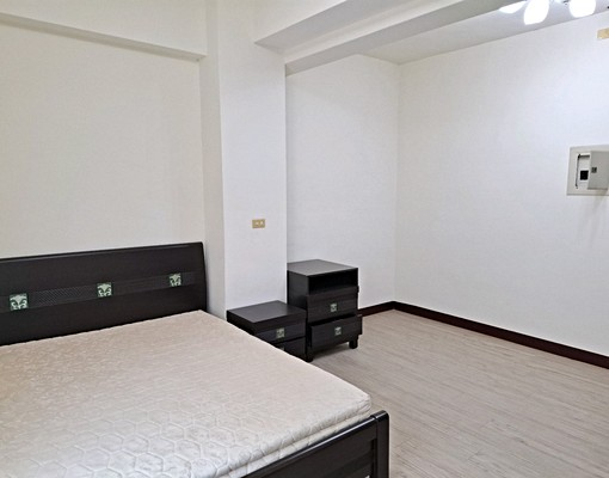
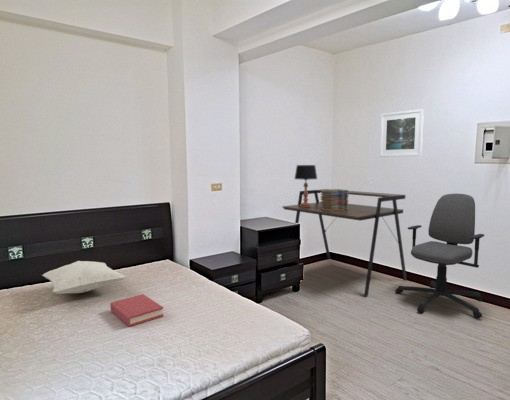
+ office chair [394,192,485,319]
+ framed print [379,108,425,158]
+ hardback book [109,293,164,327]
+ table lamp [294,164,318,207]
+ cushion [41,260,127,295]
+ book stack [319,188,349,211]
+ desk [281,188,408,297]
